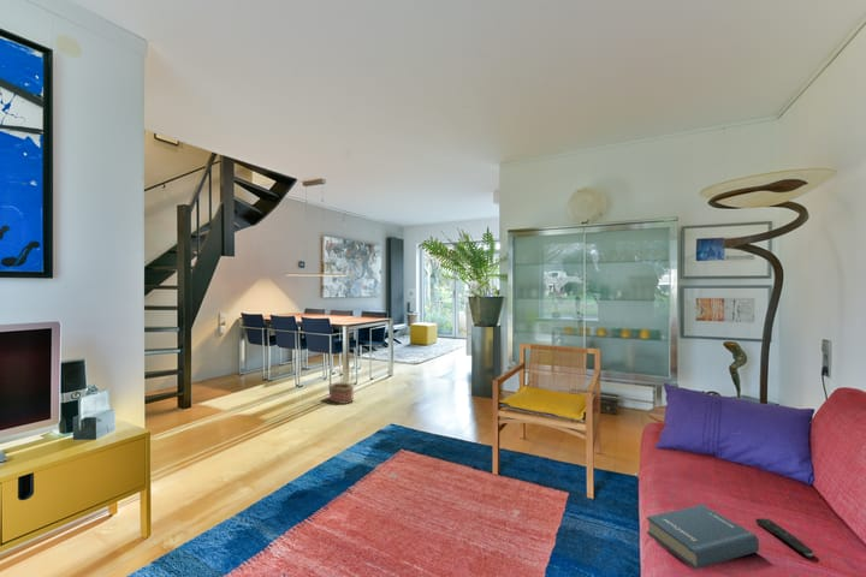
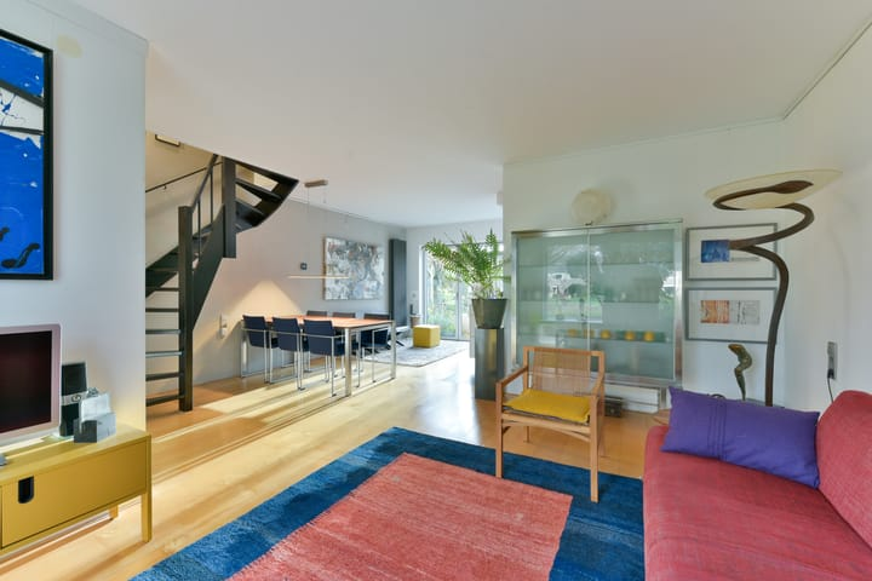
- remote control [754,517,814,558]
- basket [327,365,355,405]
- hardback book [646,504,760,571]
